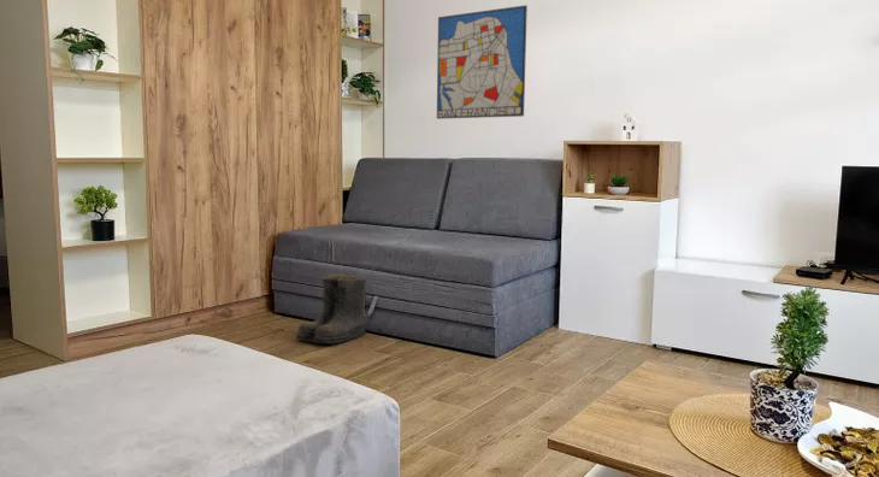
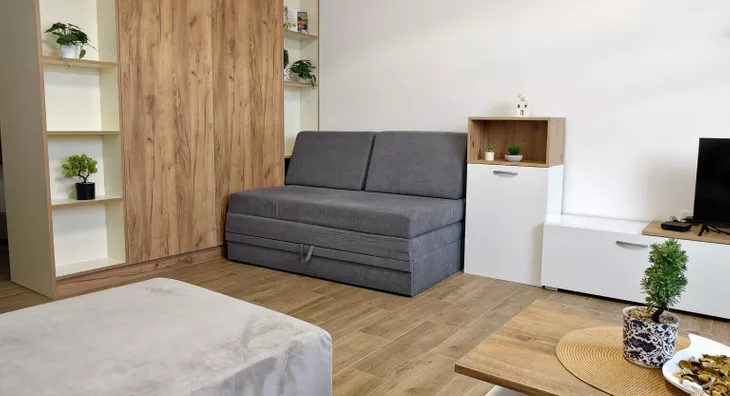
- wall art [436,4,529,120]
- boots [295,273,367,344]
